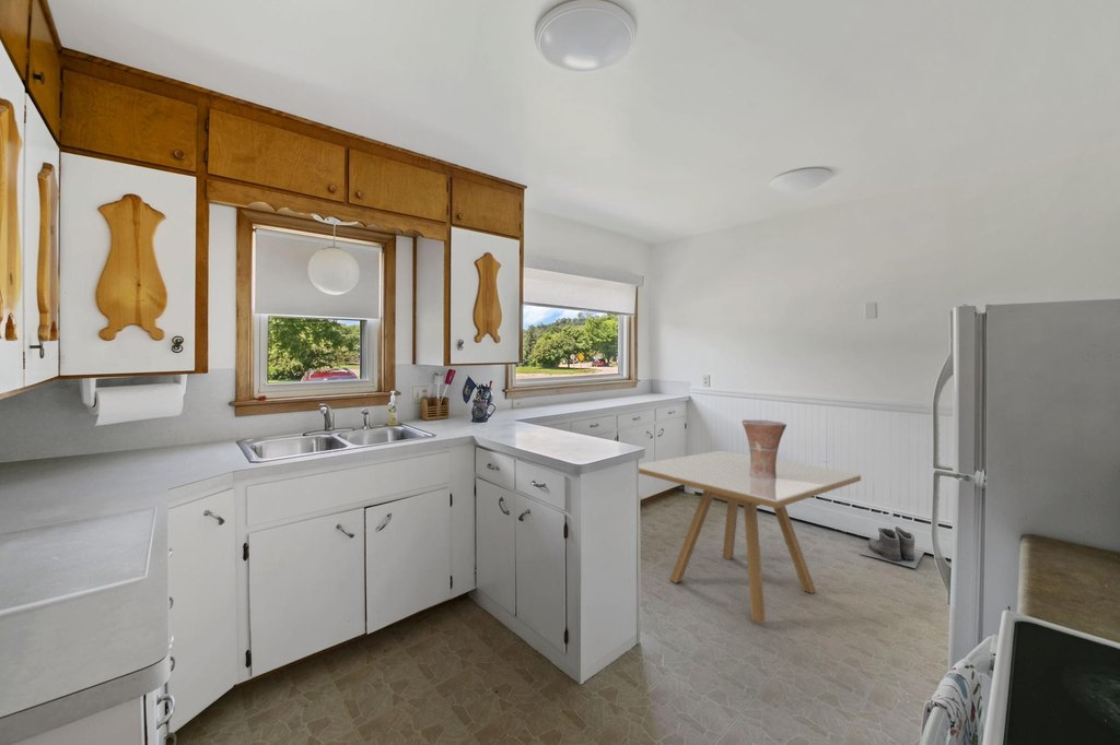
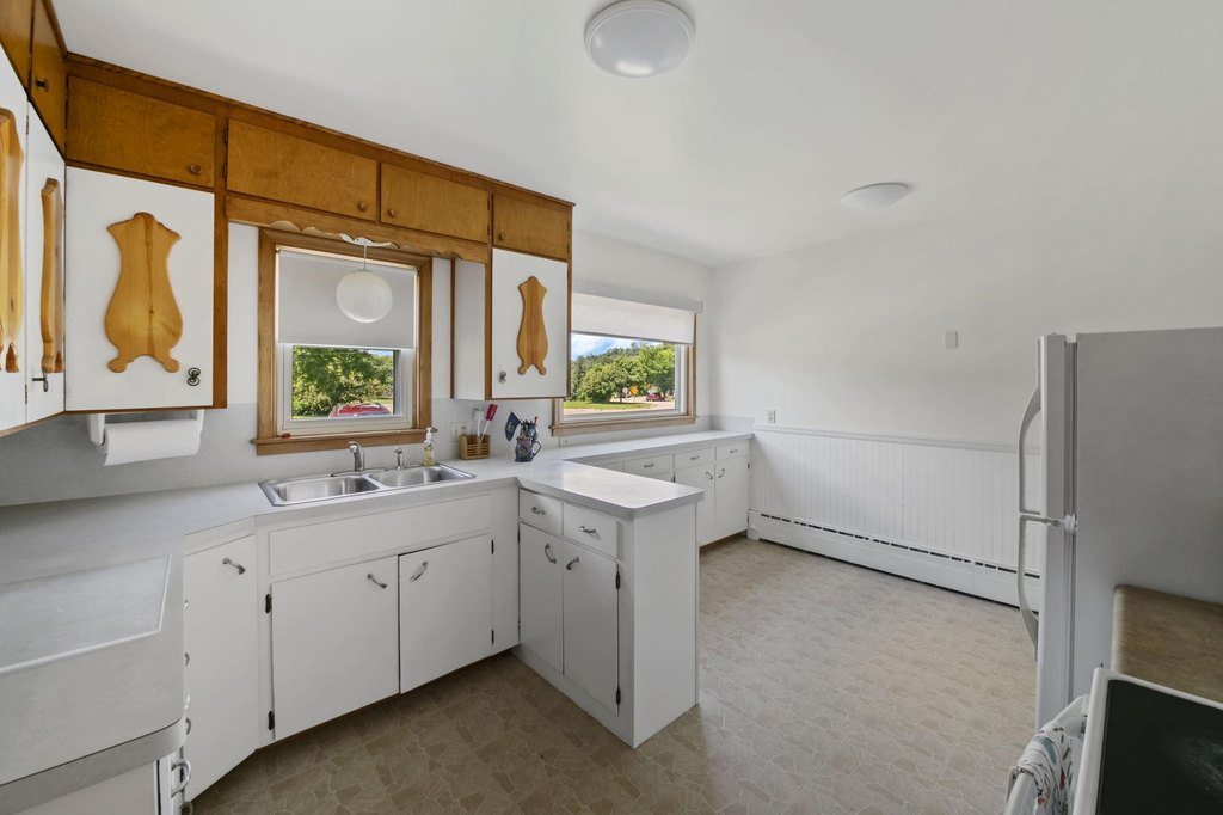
- dining table [638,450,862,625]
- vase [740,419,788,480]
- boots [859,525,925,569]
